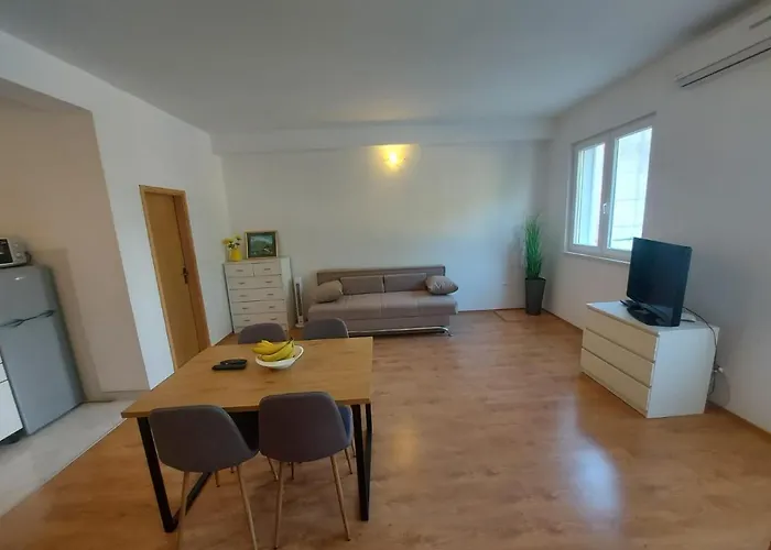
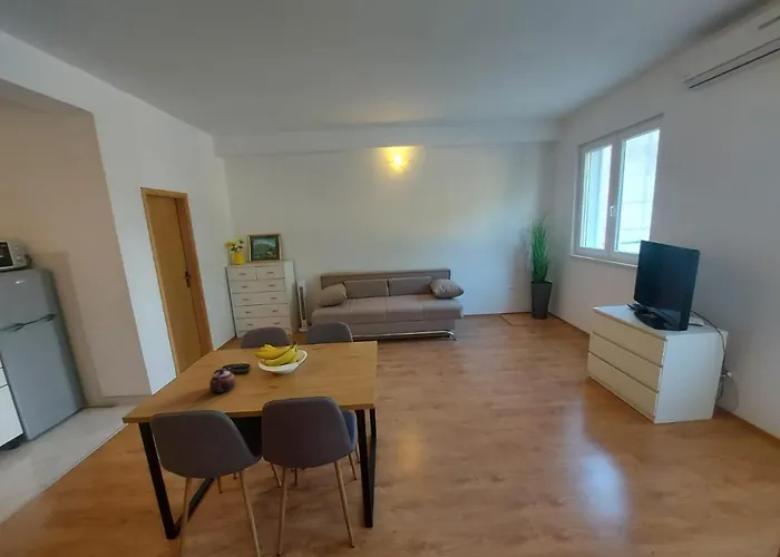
+ teapot [208,368,237,394]
